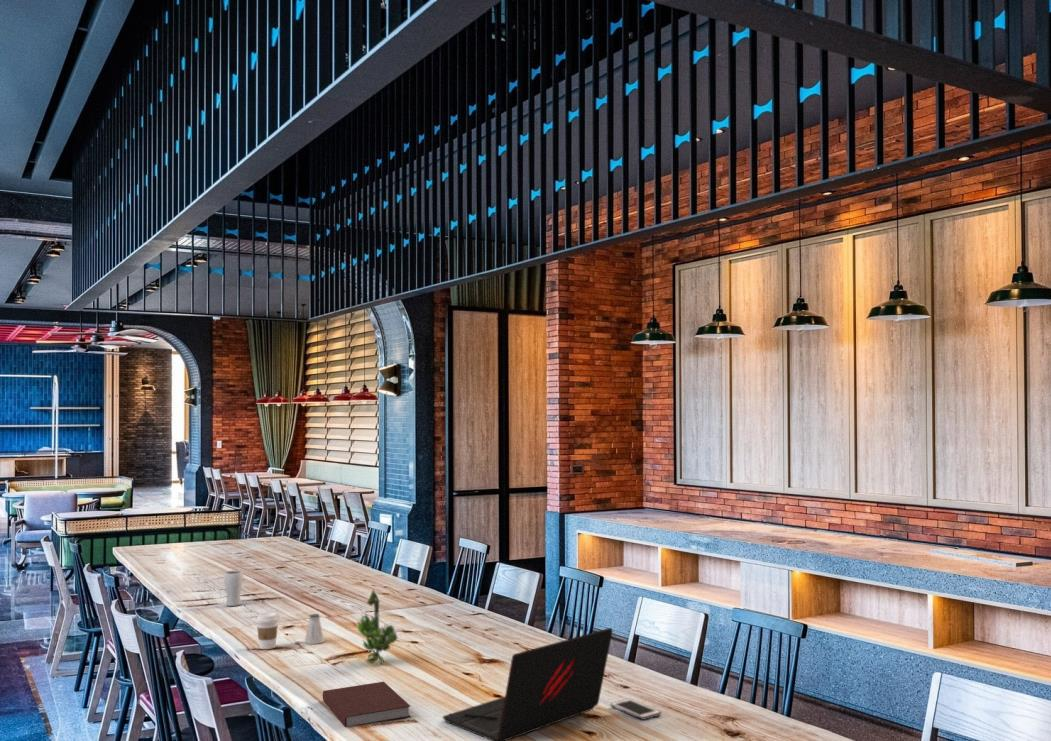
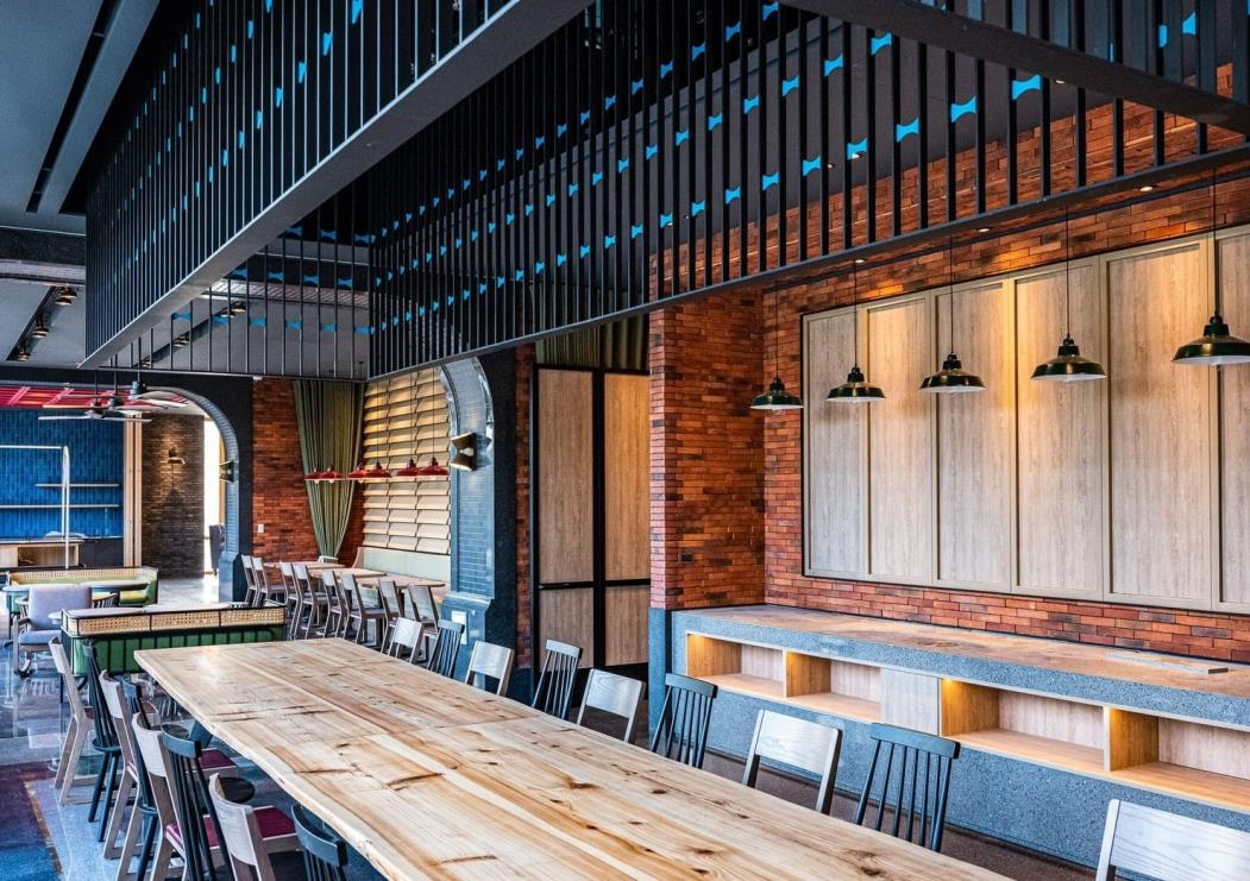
- coffee cup [254,611,281,650]
- drinking glass [223,569,244,607]
- cell phone [610,698,662,721]
- notebook [322,681,411,728]
- laptop [442,627,614,741]
- saltshaker [304,613,325,645]
- banana bunch [355,588,398,665]
